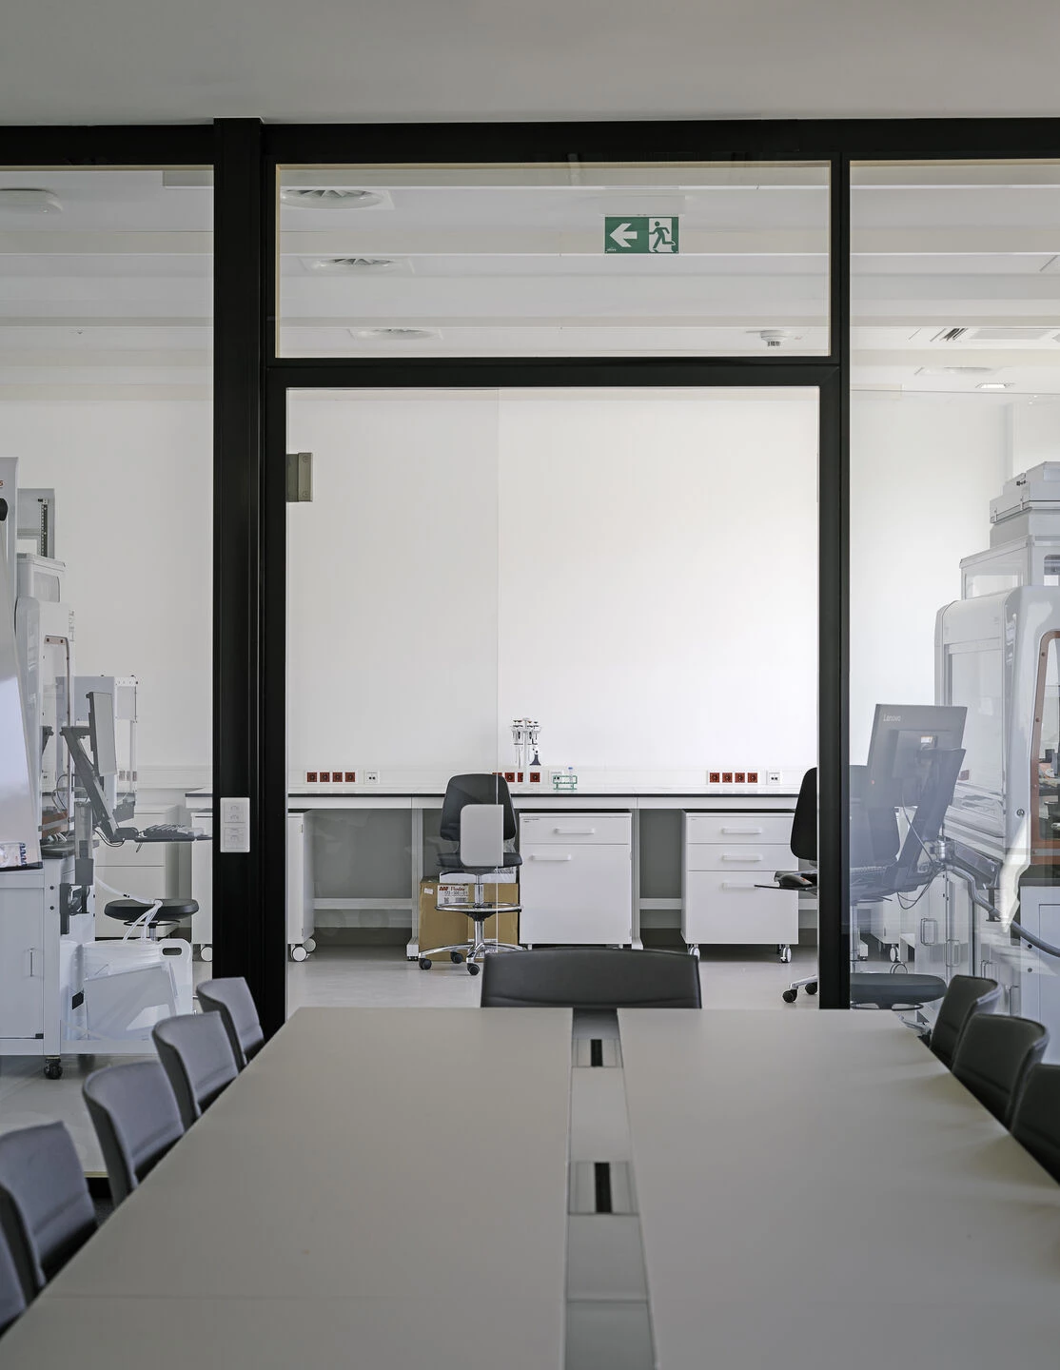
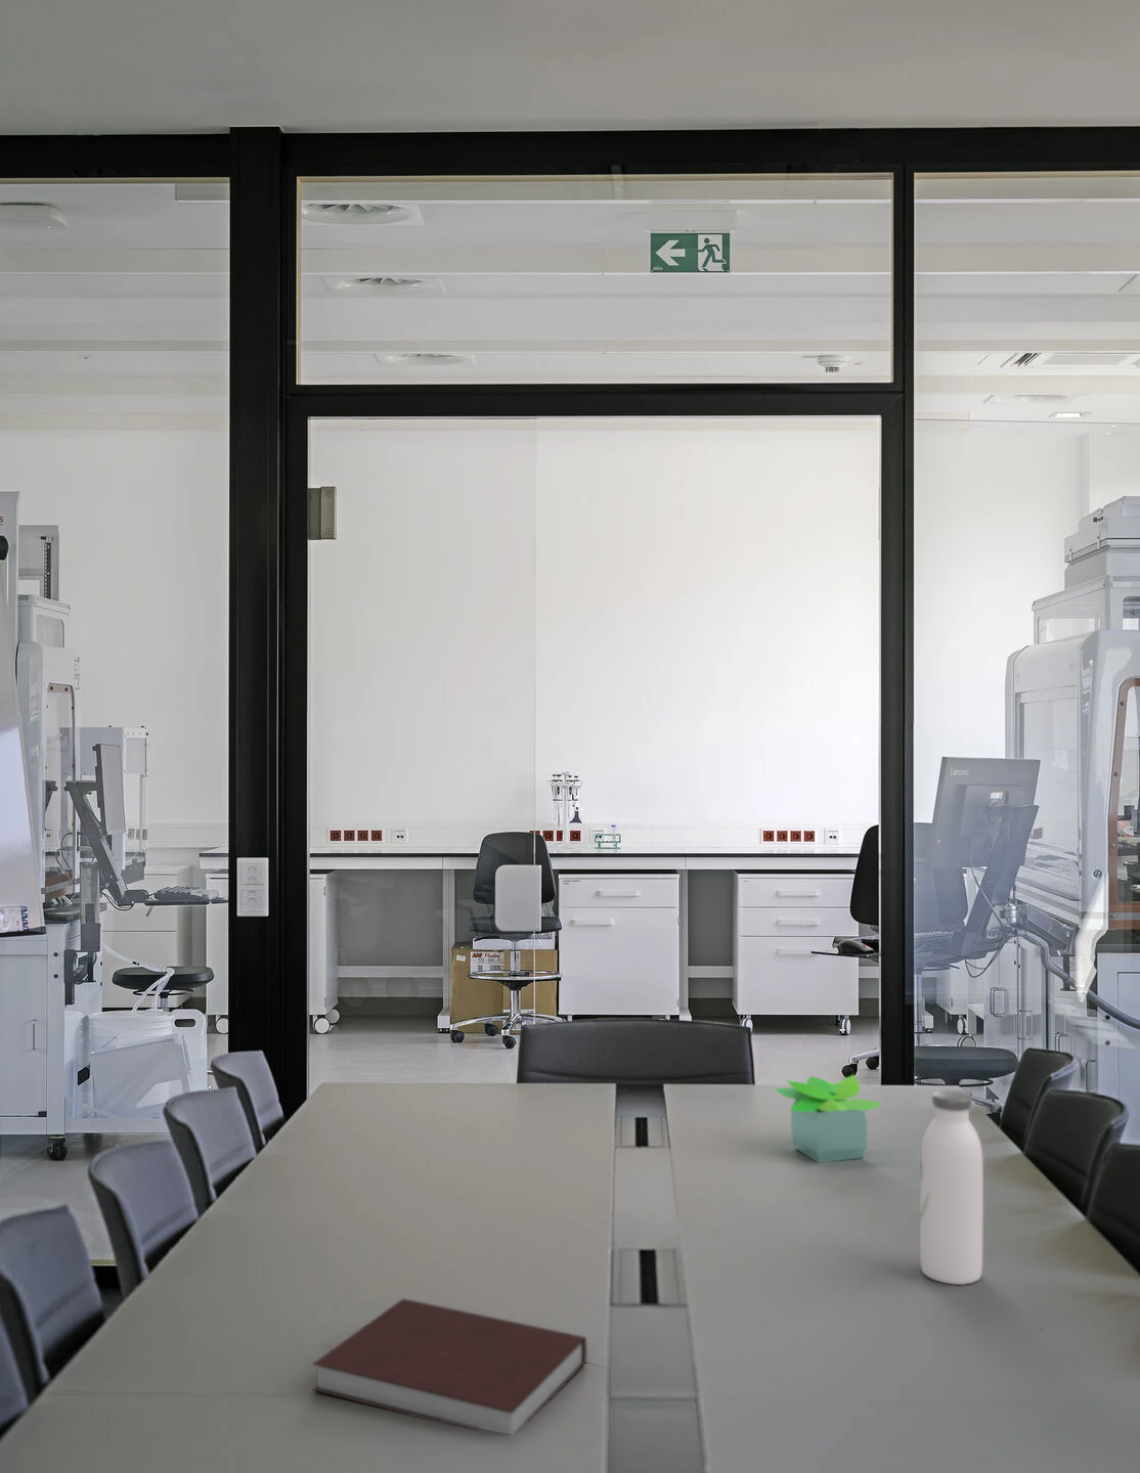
+ potted plant [774,1074,885,1165]
+ notebook [312,1297,587,1436]
+ water bottle [919,1089,984,1285]
